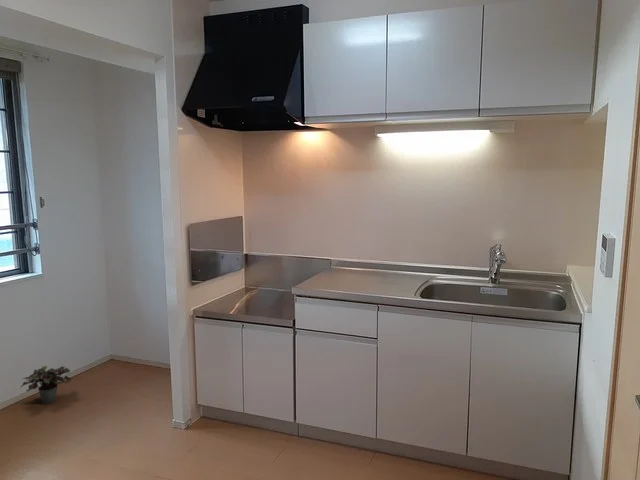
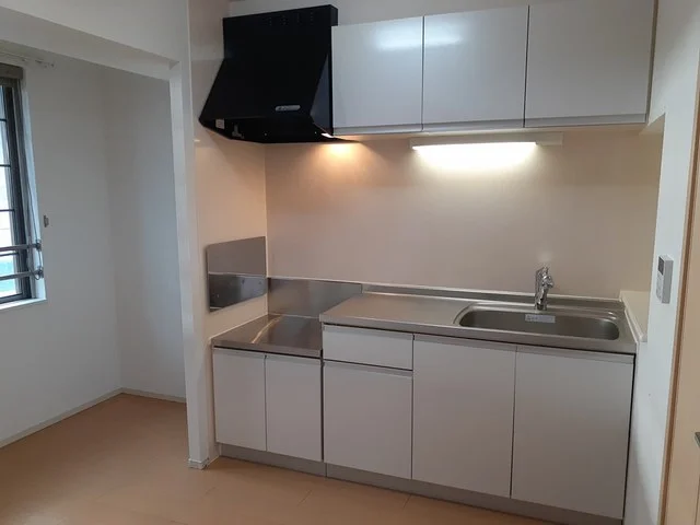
- potted plant [20,365,72,405]
